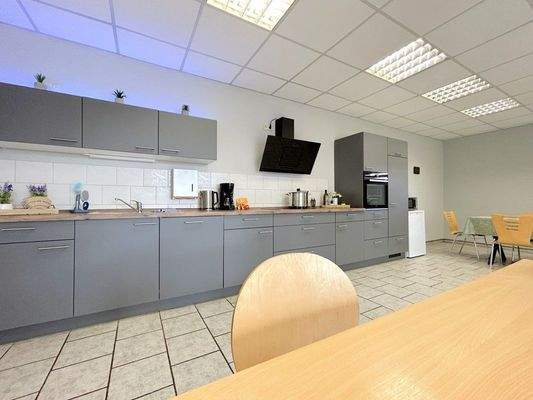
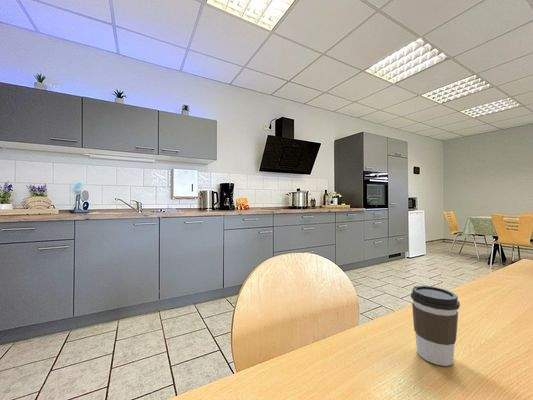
+ coffee cup [410,285,461,367]
